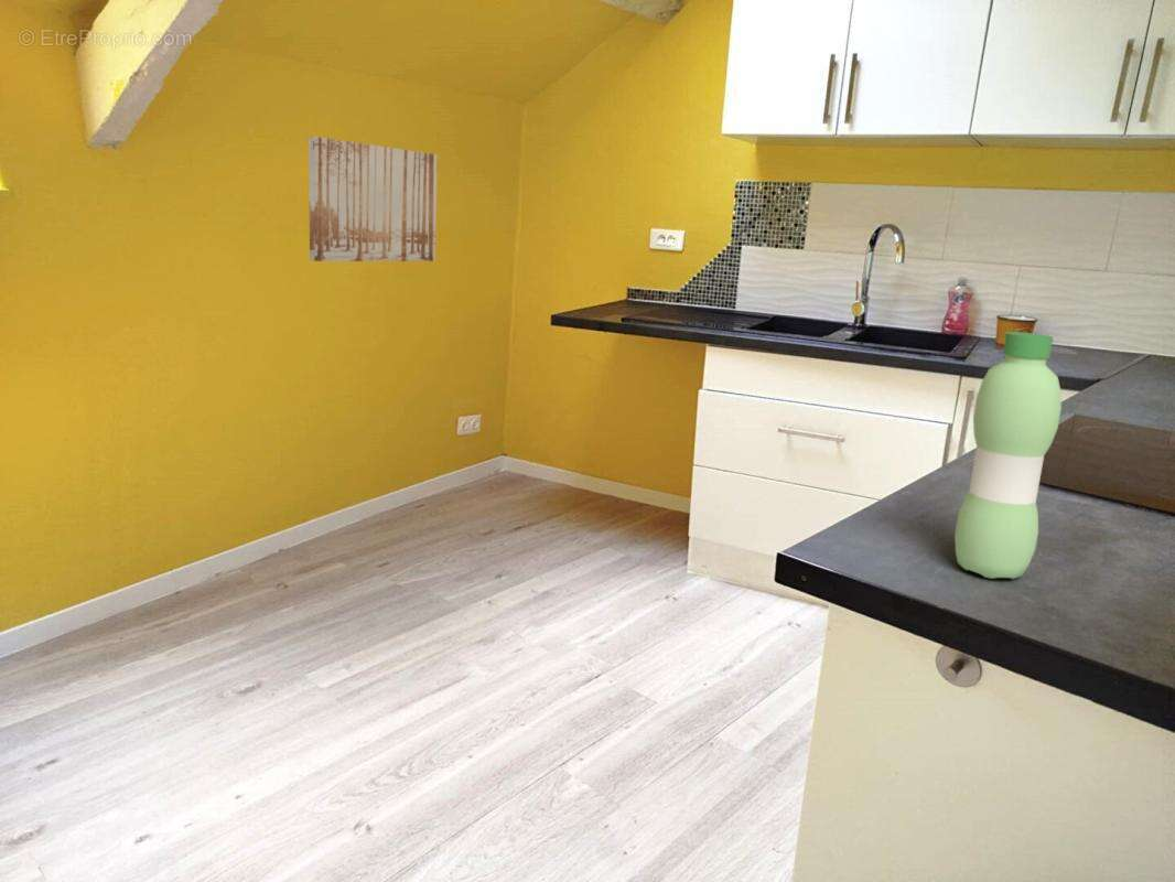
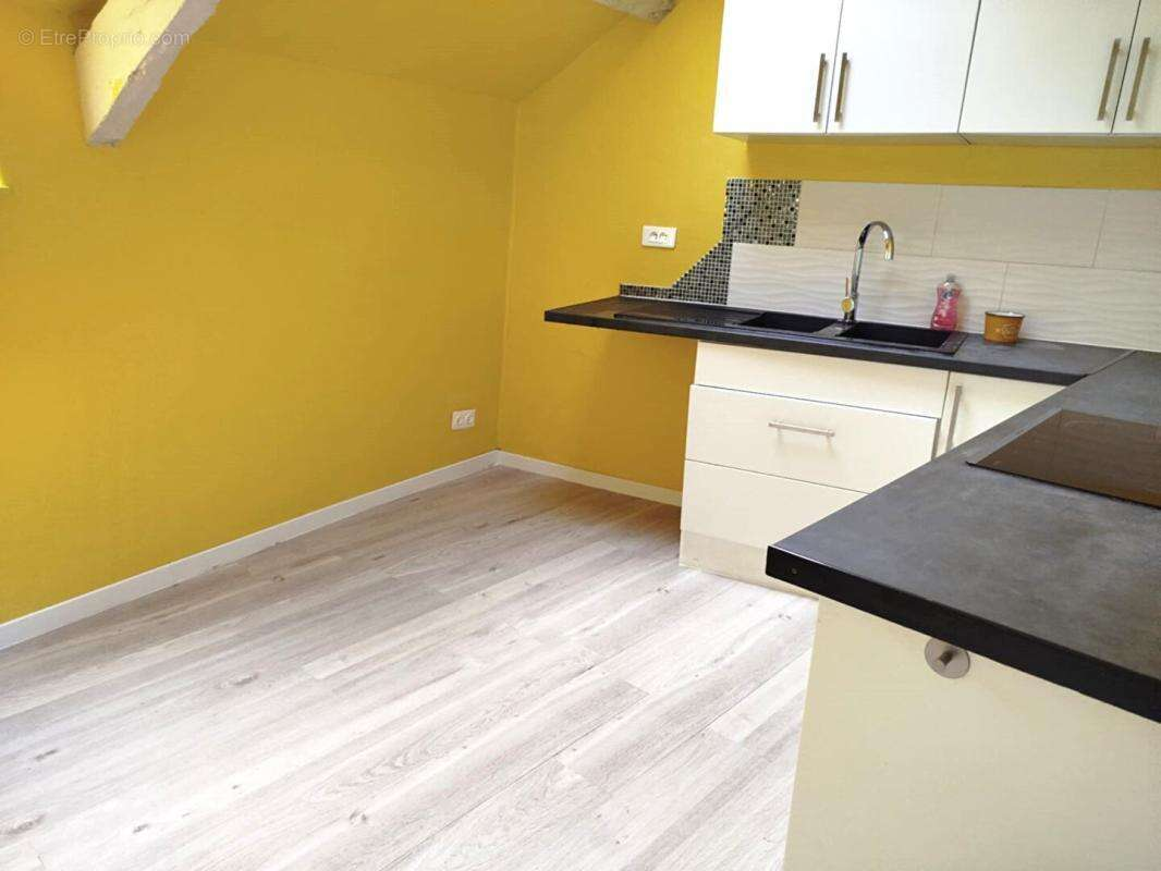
- wall art [308,136,439,262]
- water bottle [953,331,1063,580]
